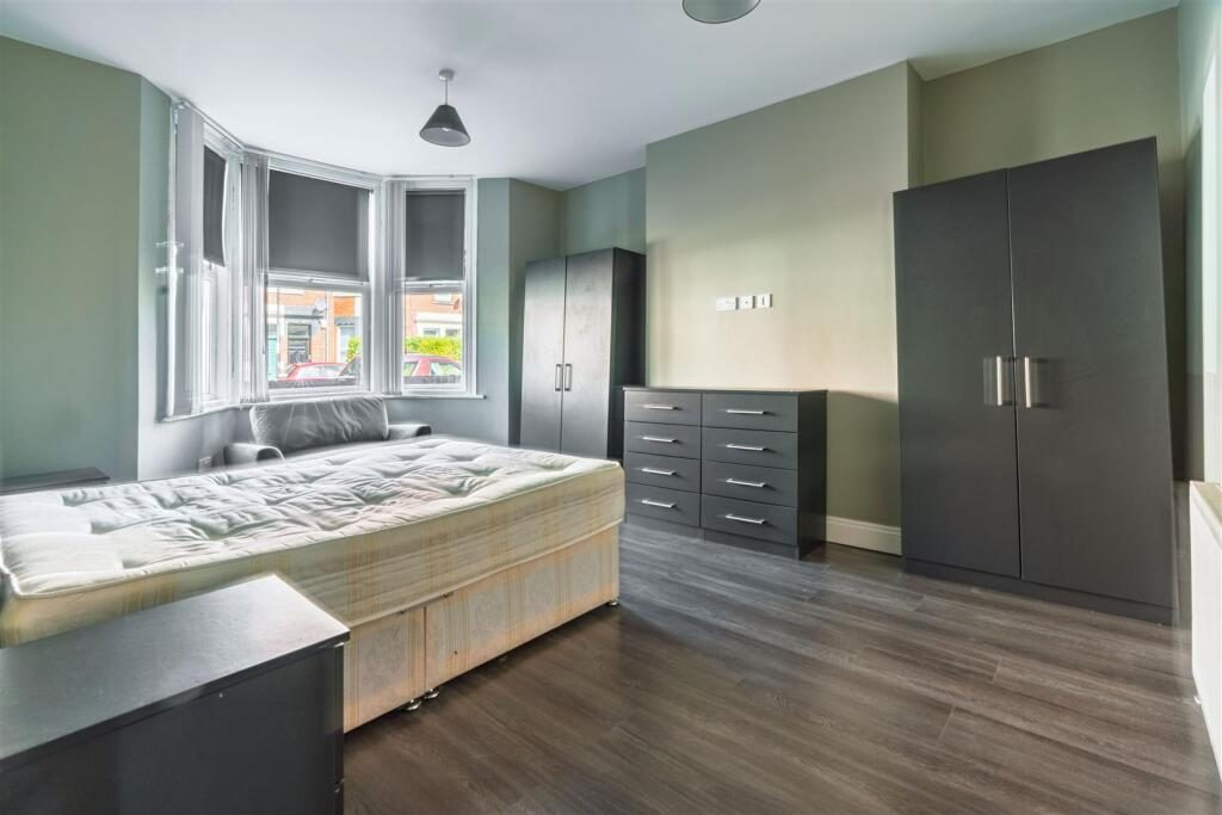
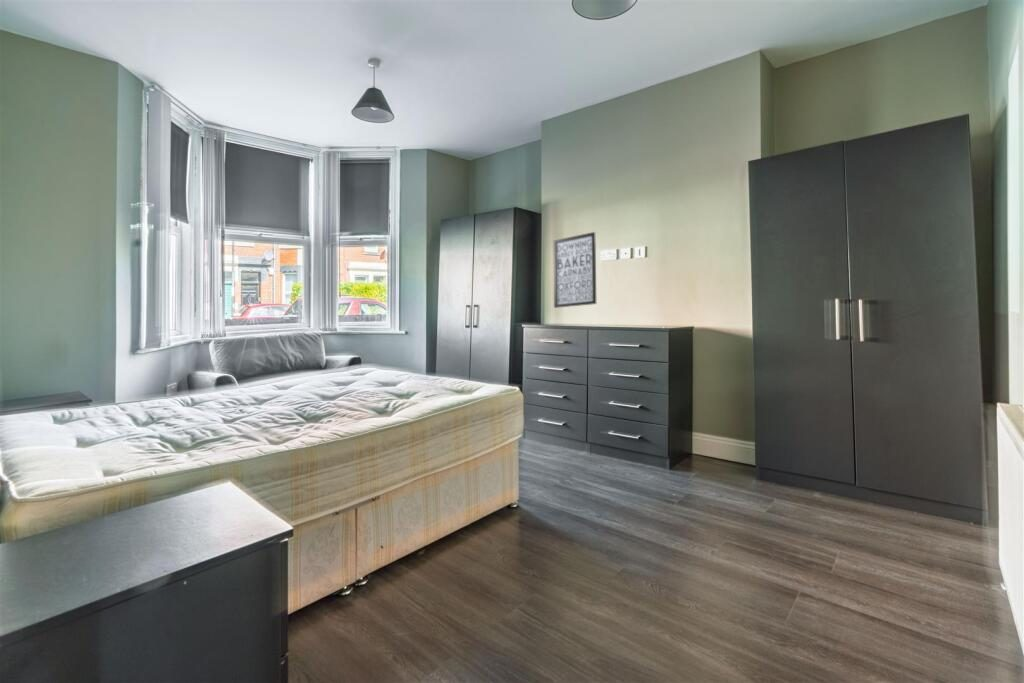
+ wall art [552,231,597,309]
